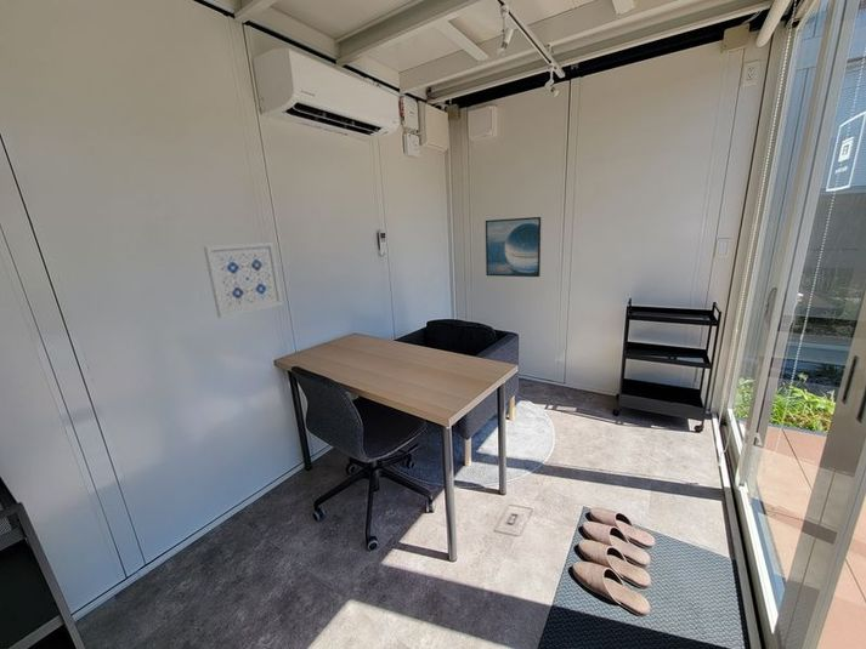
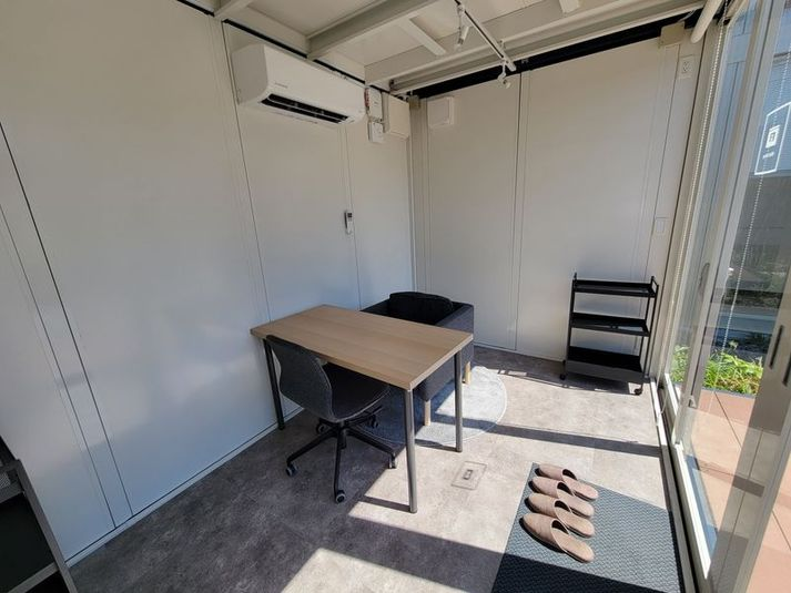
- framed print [485,216,542,278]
- wall art [203,241,284,319]
